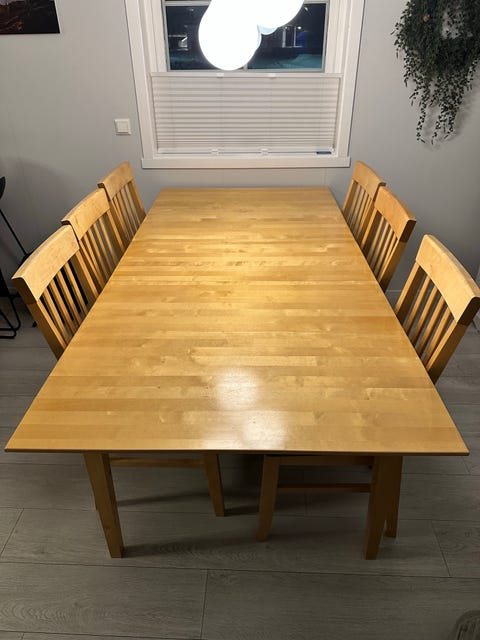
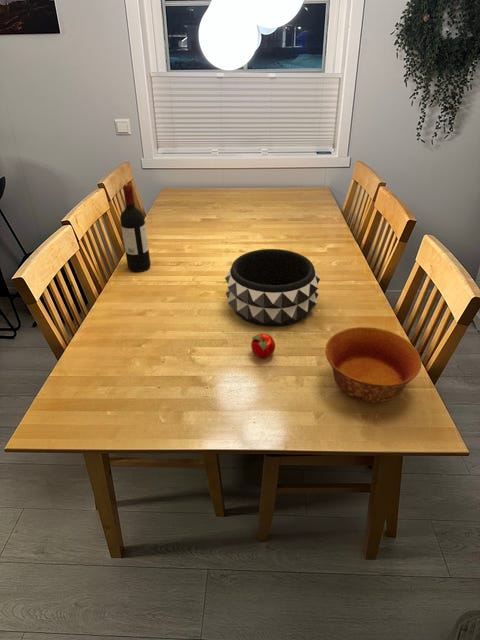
+ wine bottle [119,184,151,273]
+ decorative bowl [224,248,321,328]
+ bowl [325,326,422,404]
+ apple [250,333,276,359]
